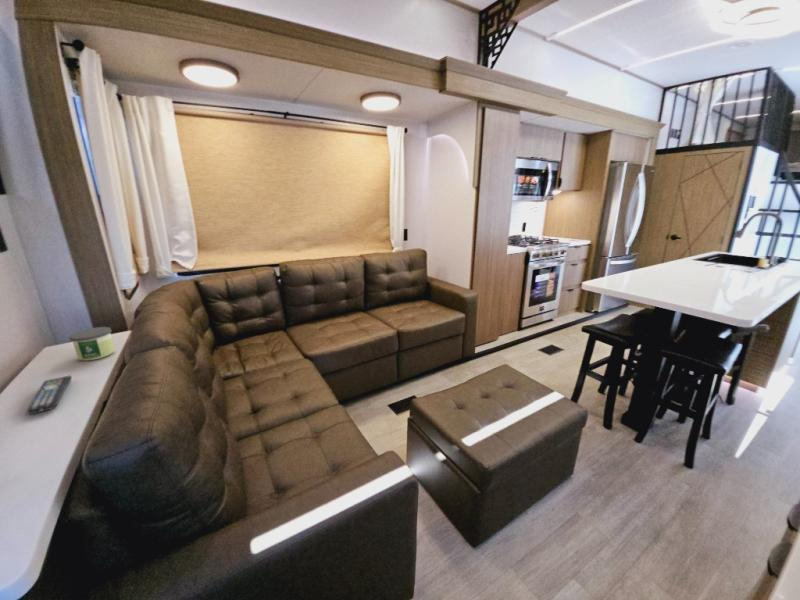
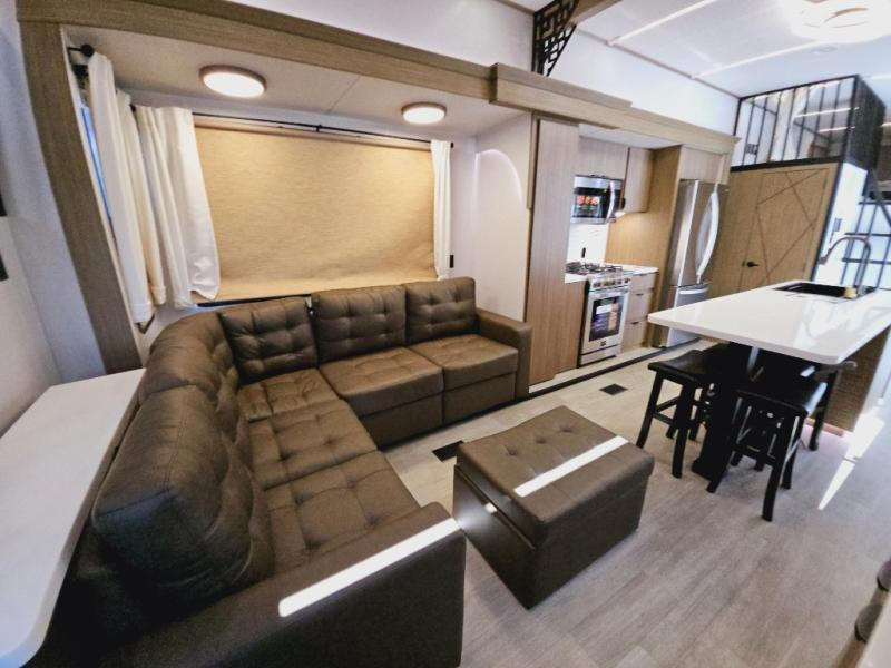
- remote control [25,374,72,415]
- candle [68,326,116,362]
